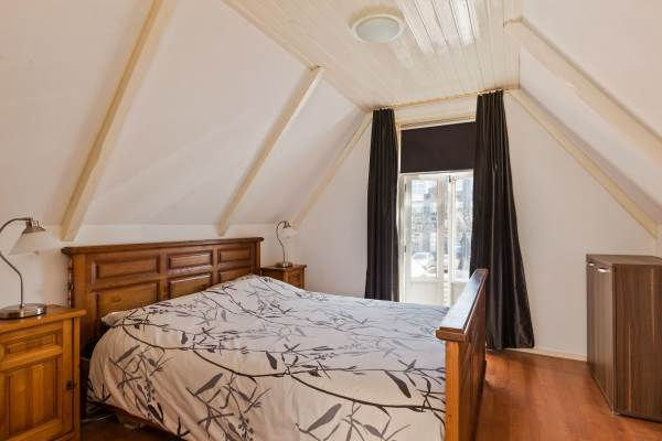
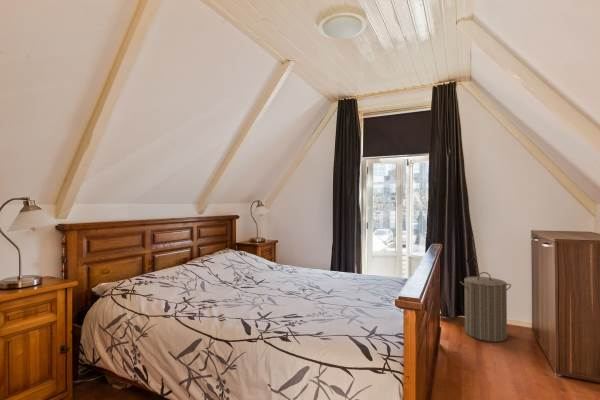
+ laundry hamper [459,271,512,343]
